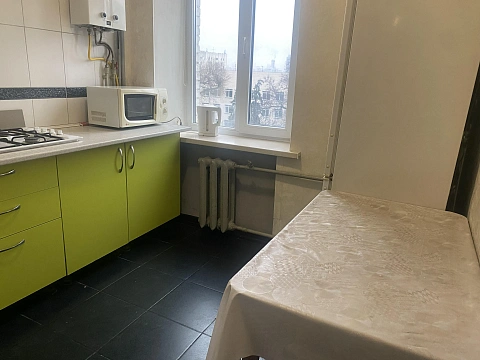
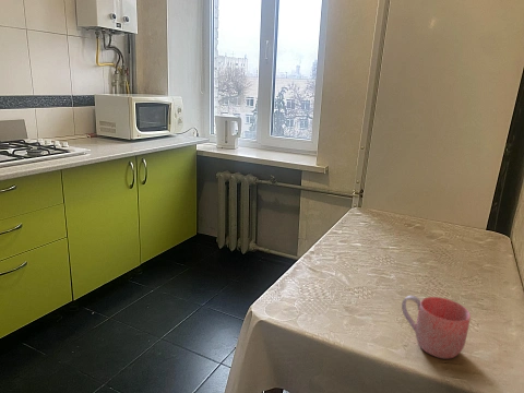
+ mug [401,295,472,360]
